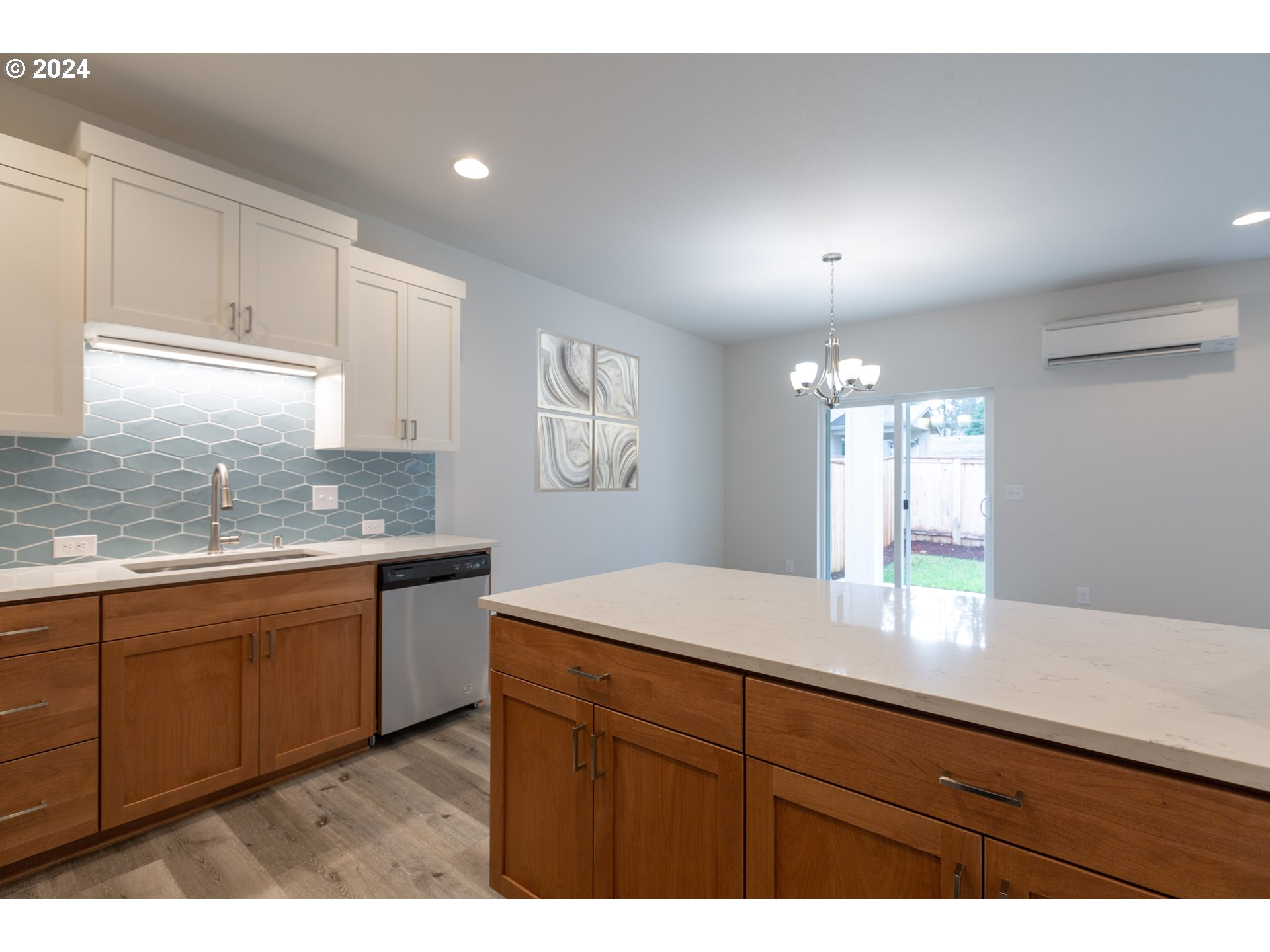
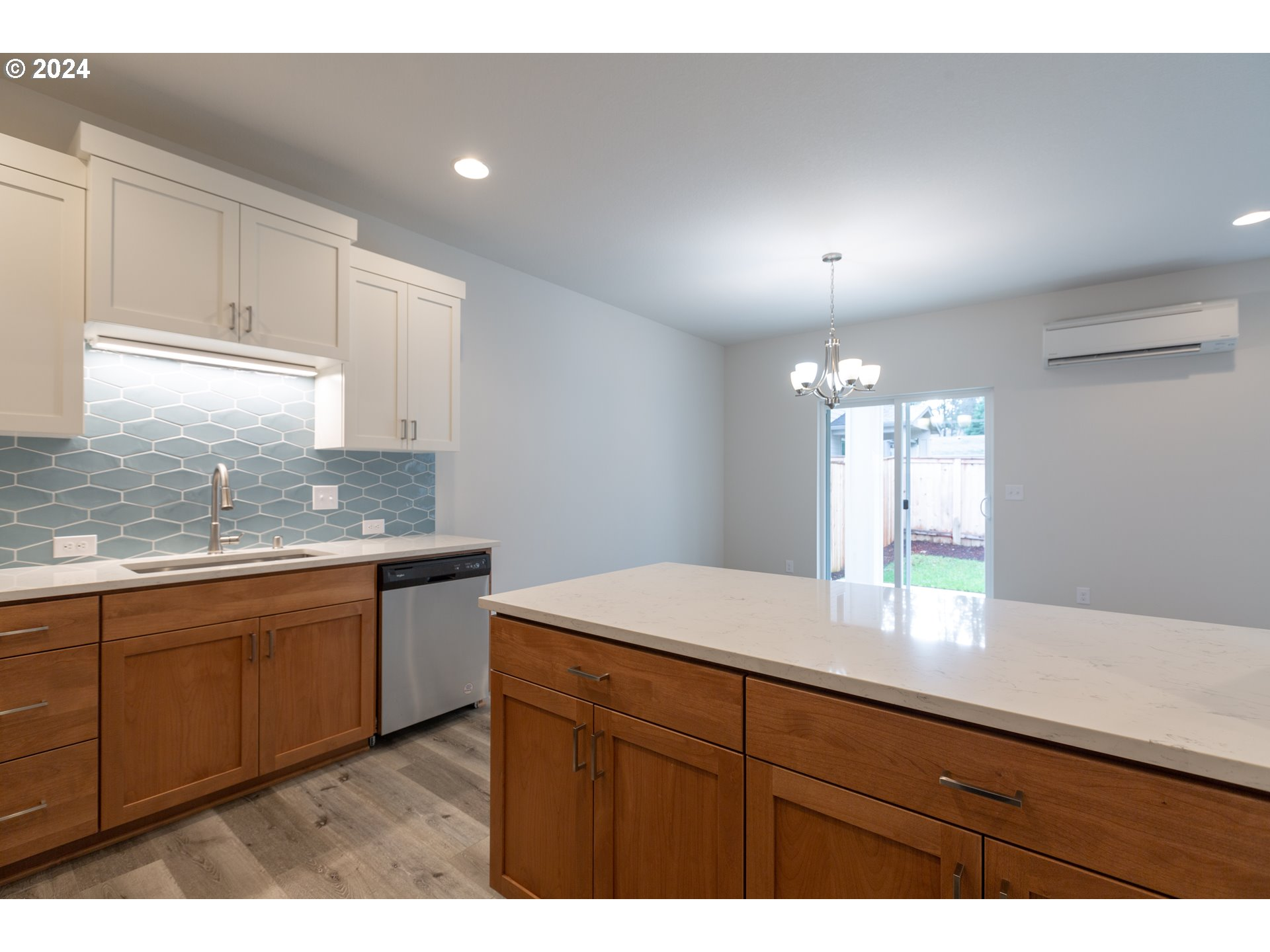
- wall art [534,327,640,493]
